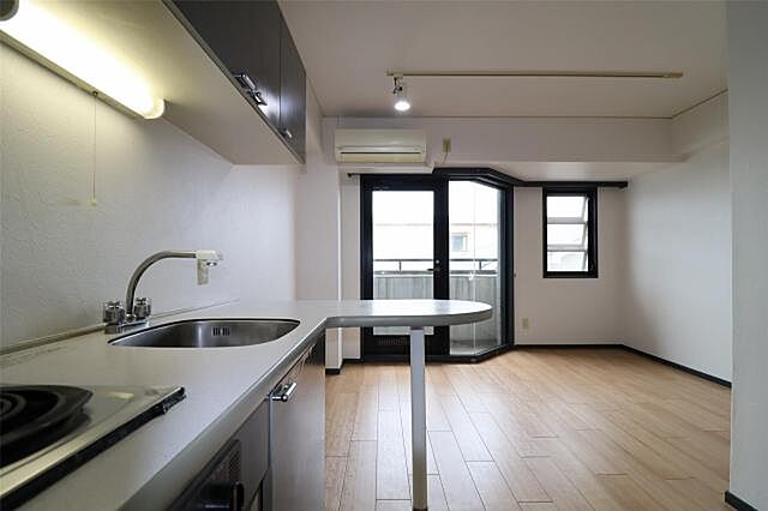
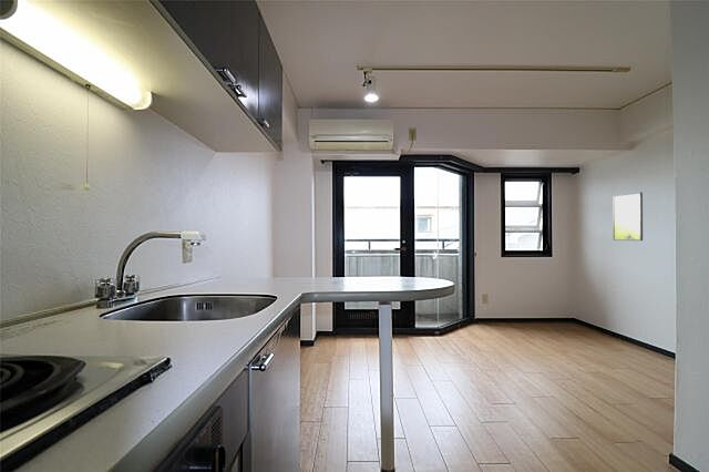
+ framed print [612,192,644,242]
